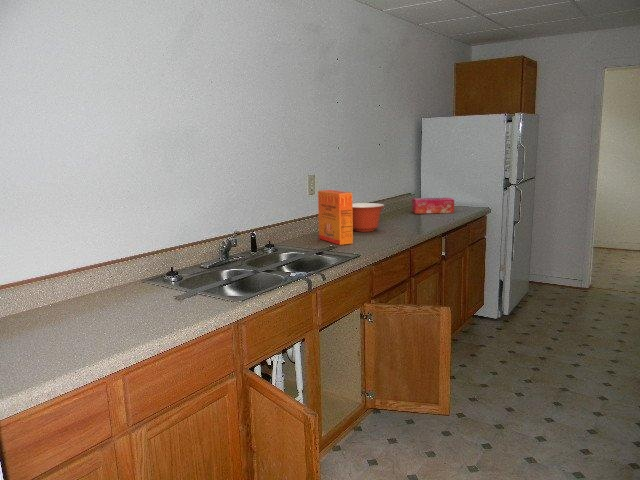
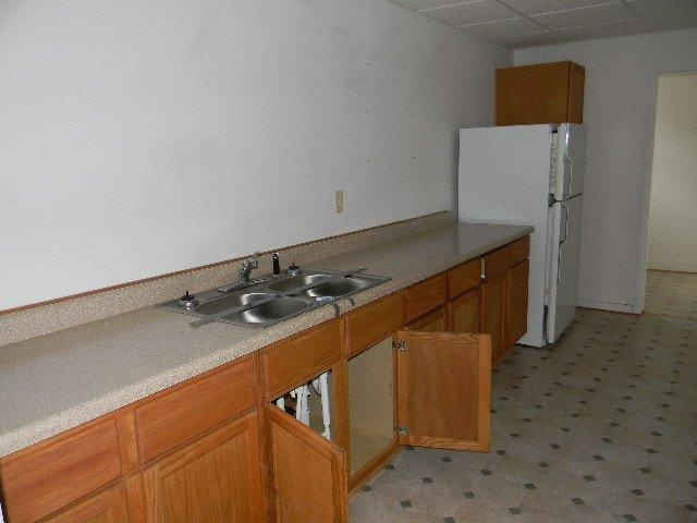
- mixing bowl [352,202,385,233]
- cereal box [317,189,354,246]
- tissue box [411,197,455,215]
